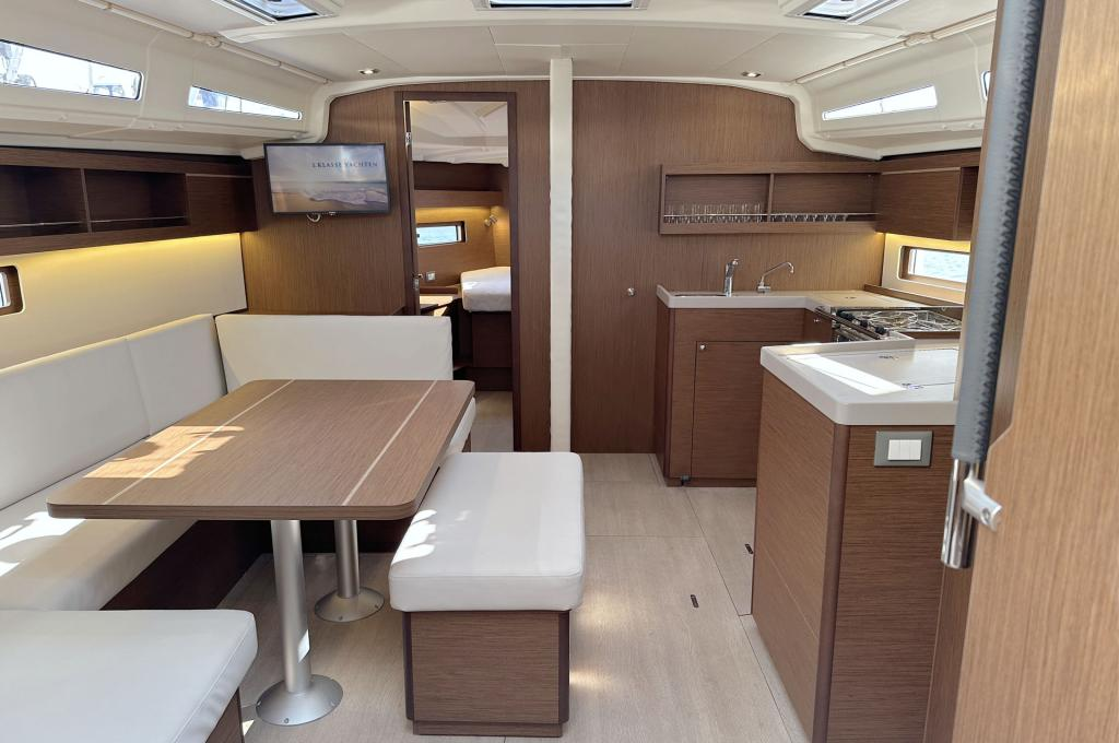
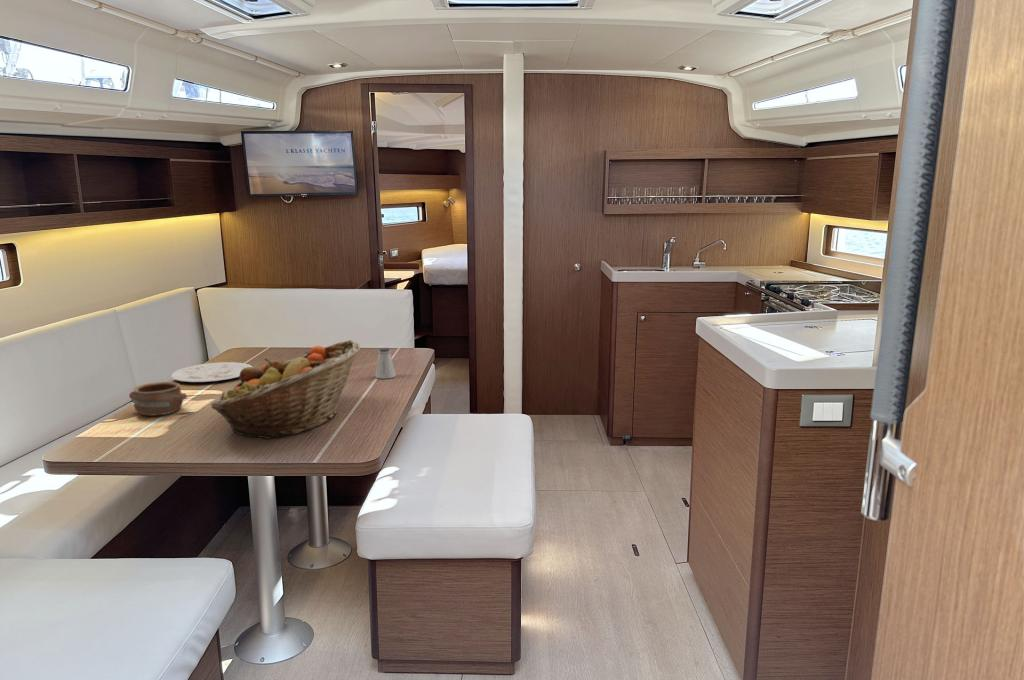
+ plate [170,361,253,383]
+ pottery [128,381,188,417]
+ saltshaker [374,347,397,380]
+ fruit basket [210,339,361,440]
